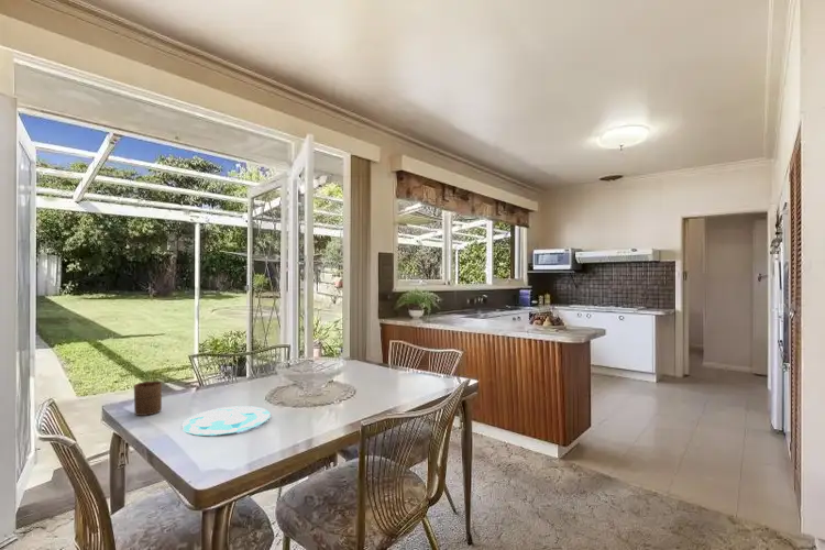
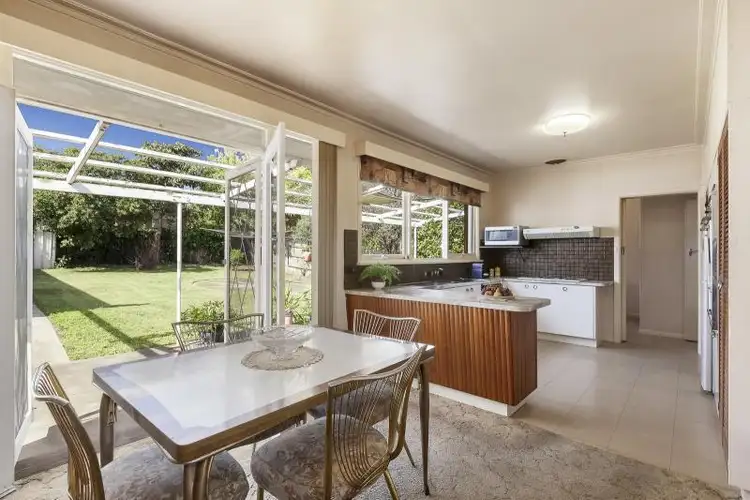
- cup [133,381,163,417]
- plate [182,405,272,437]
